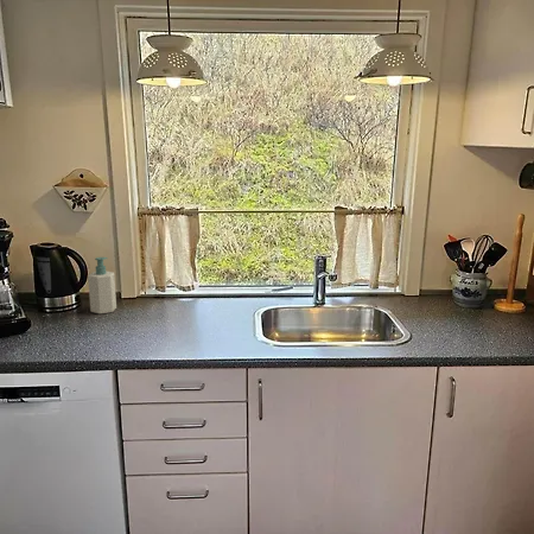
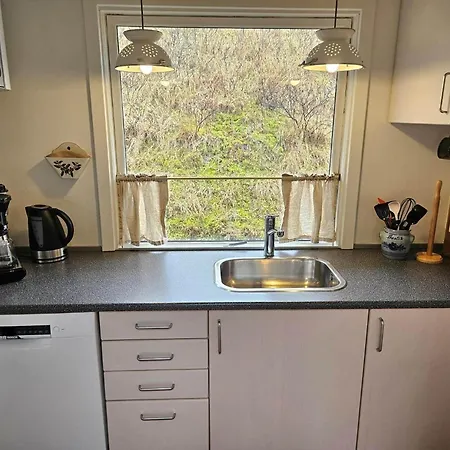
- soap bottle [87,256,117,314]
